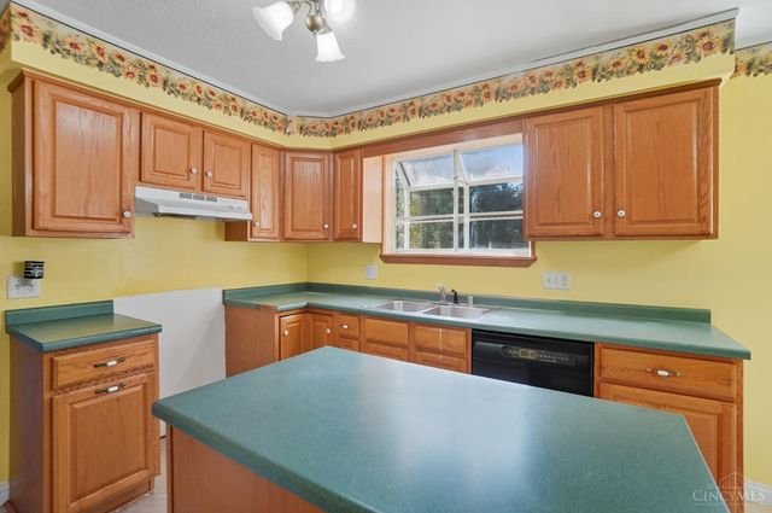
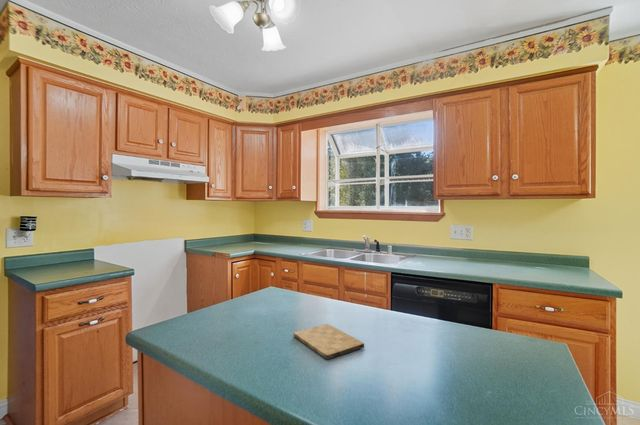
+ cutting board [293,323,365,360]
